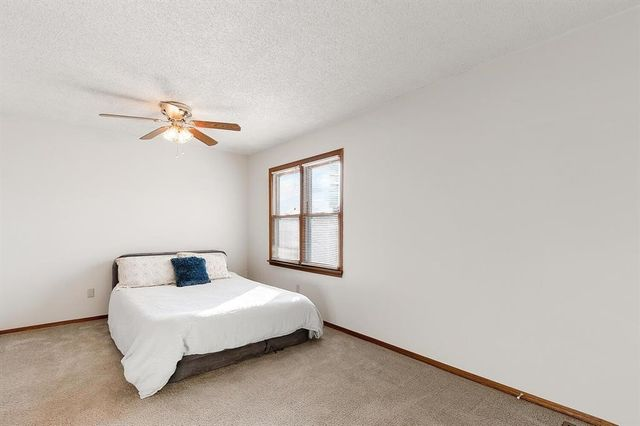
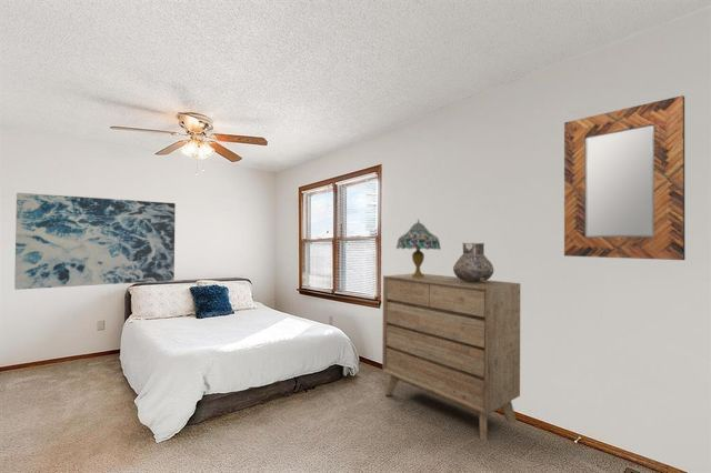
+ dresser [381,273,521,441]
+ wall art [13,192,177,291]
+ vase [452,242,494,282]
+ home mirror [563,94,687,261]
+ table lamp [395,218,442,278]
